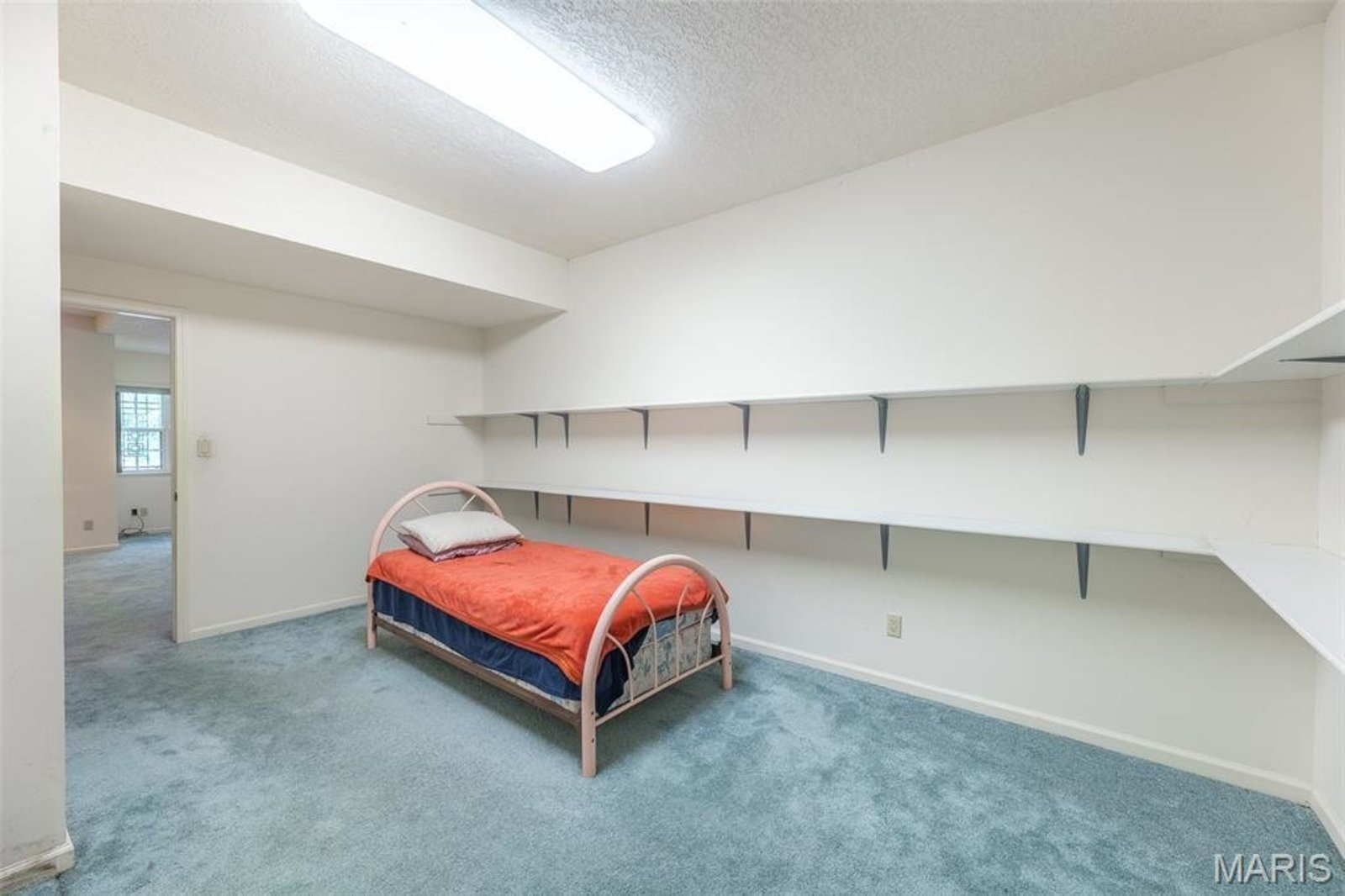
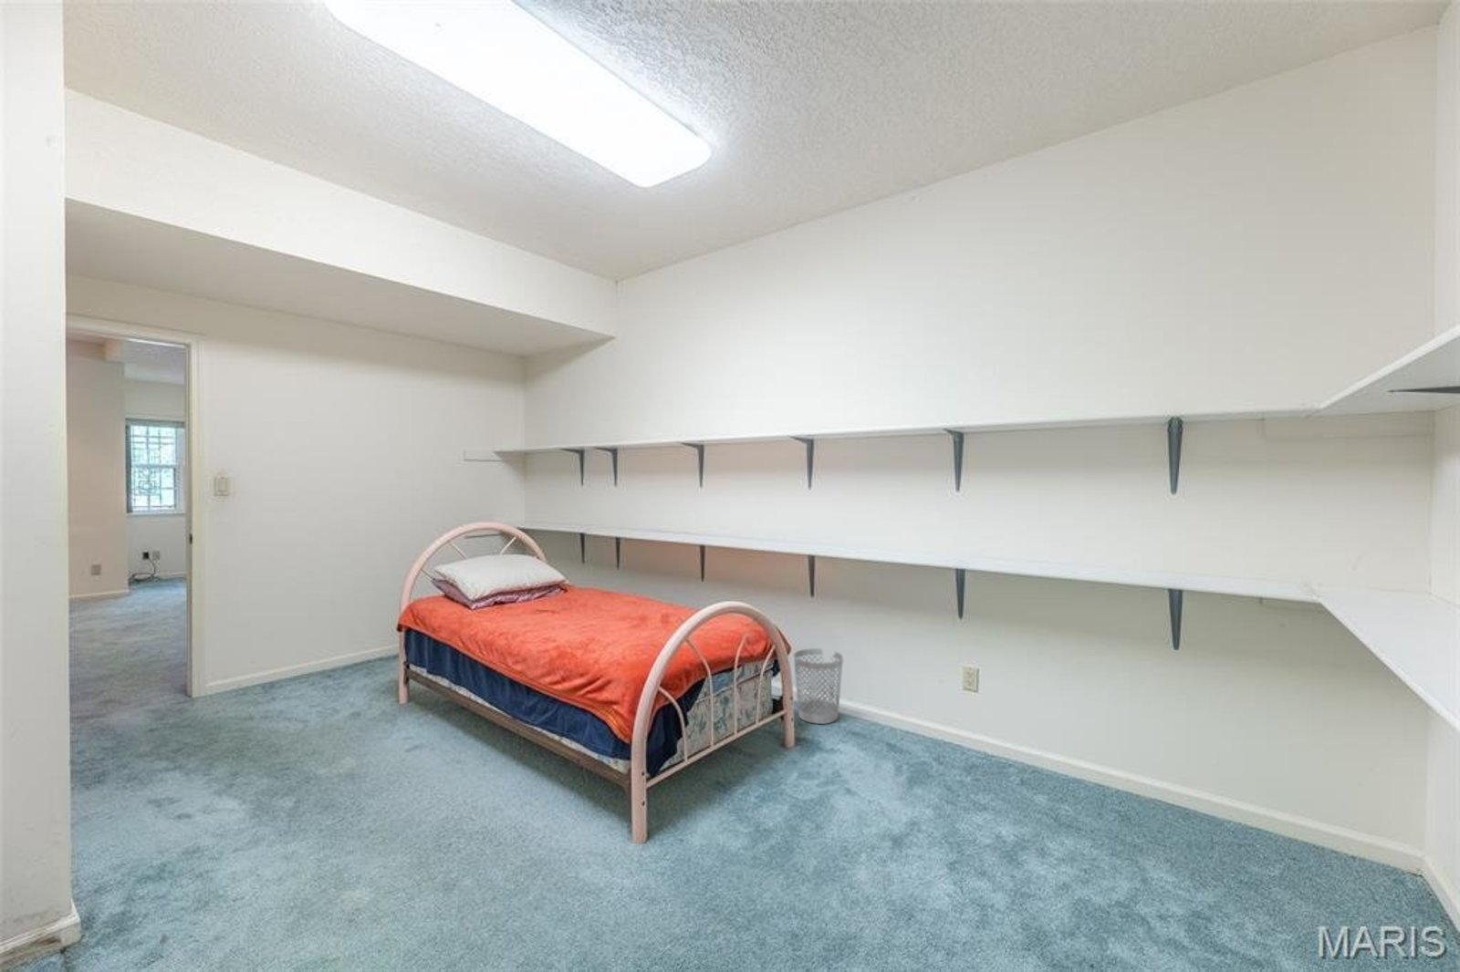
+ wastebasket [794,648,845,725]
